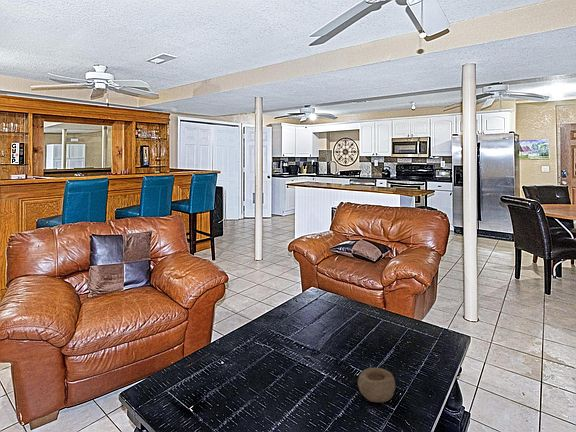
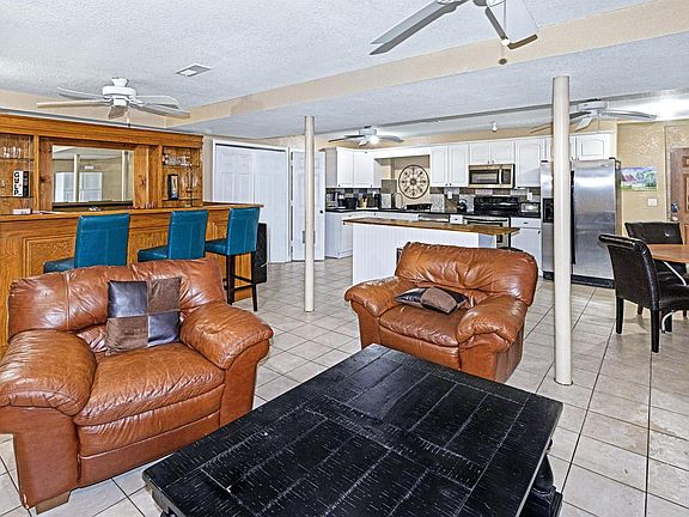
- bowl [357,367,396,403]
